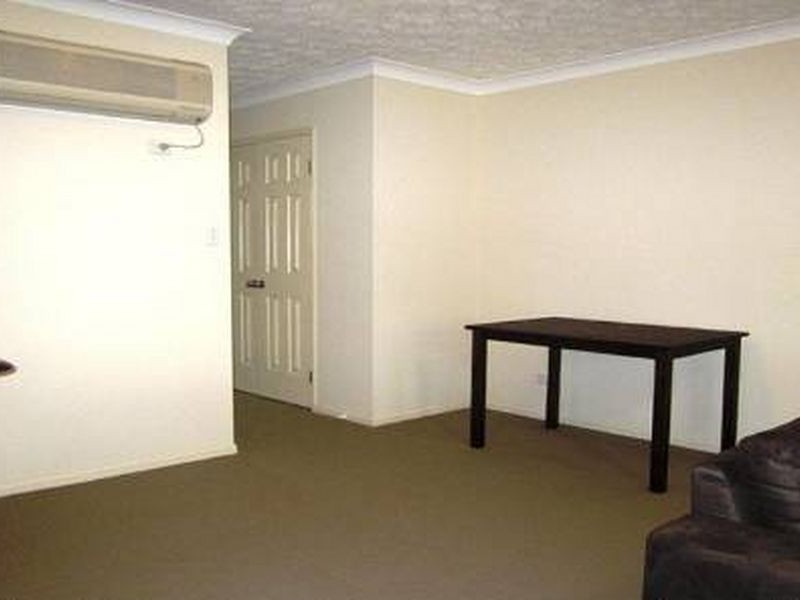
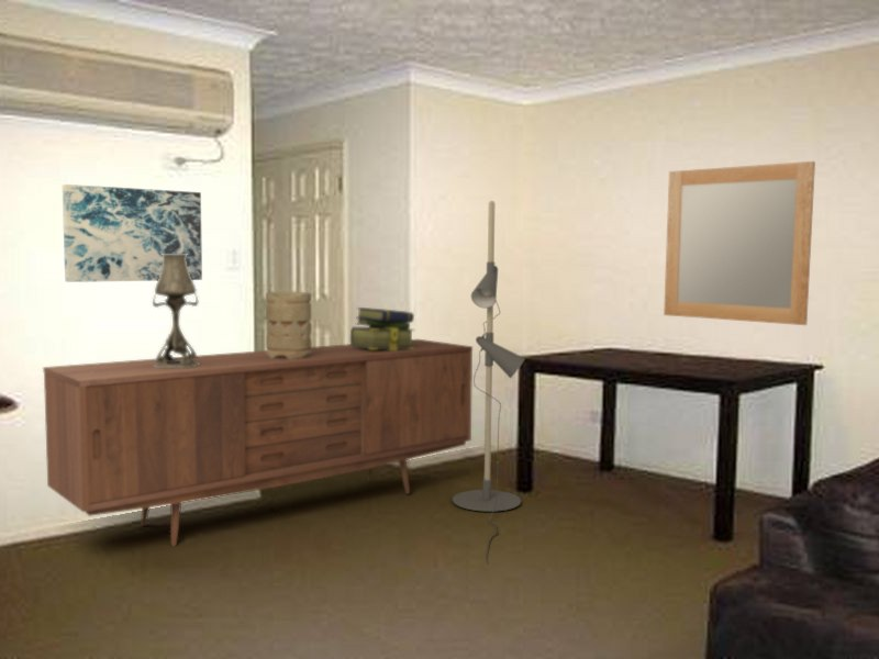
+ home mirror [663,160,816,326]
+ table lamp [152,254,200,368]
+ sideboard [42,338,474,548]
+ floor lamp [452,200,526,566]
+ stack of books [349,306,415,350]
+ vase [265,291,312,359]
+ wall art [62,183,203,283]
